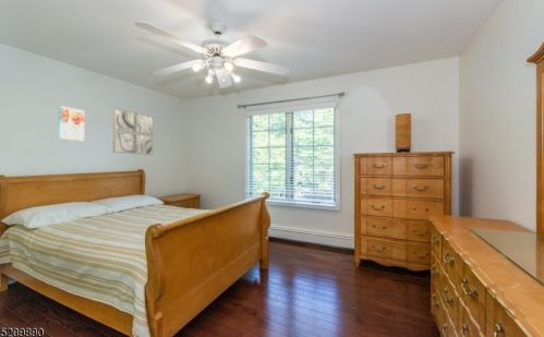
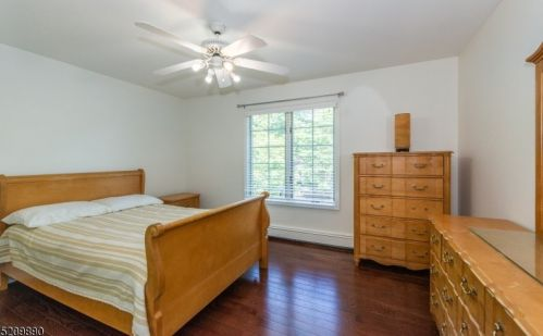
- wall art [57,105,86,143]
- wall art [112,107,154,156]
